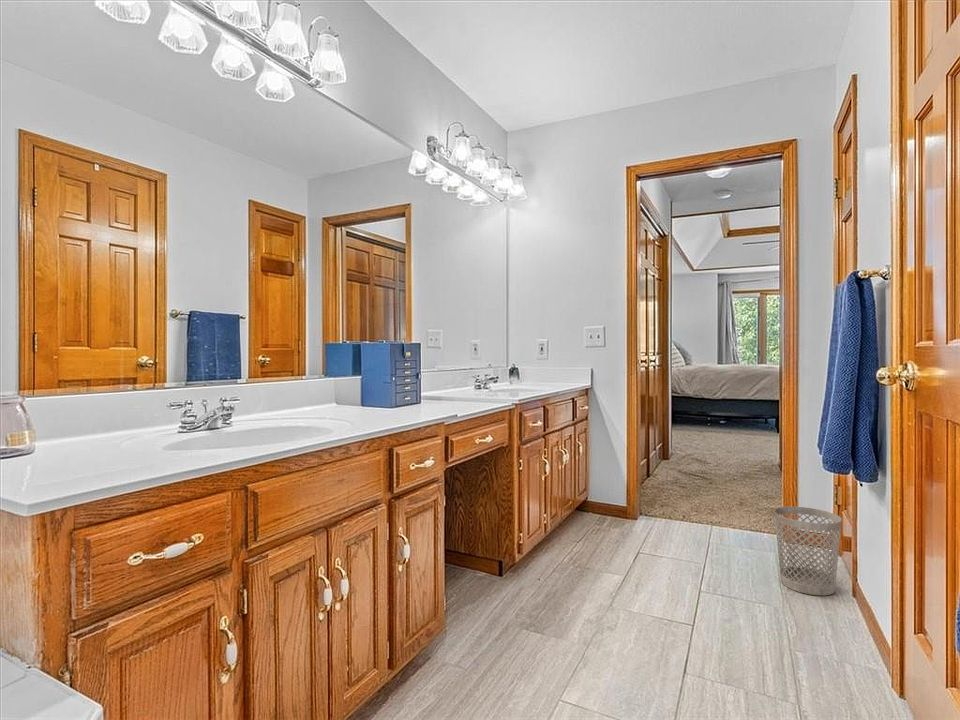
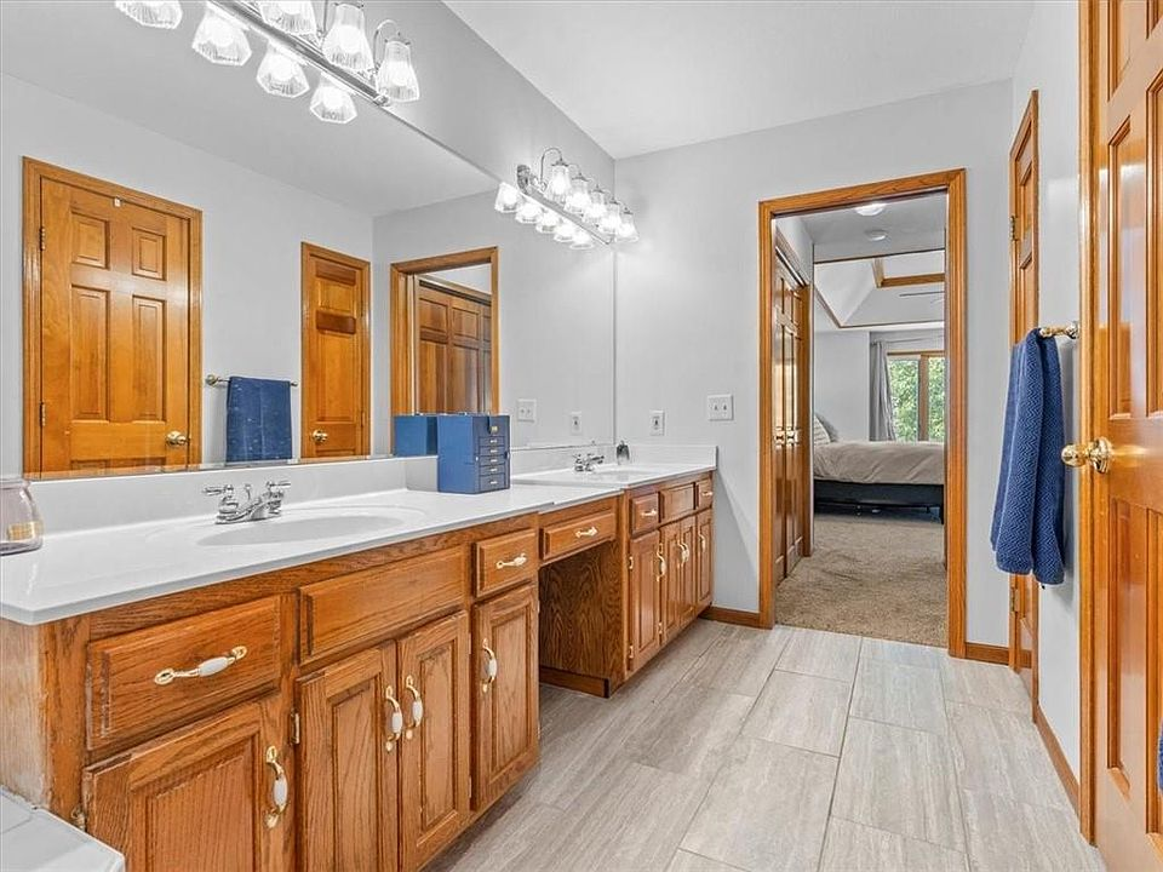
- wastebasket [773,506,843,596]
